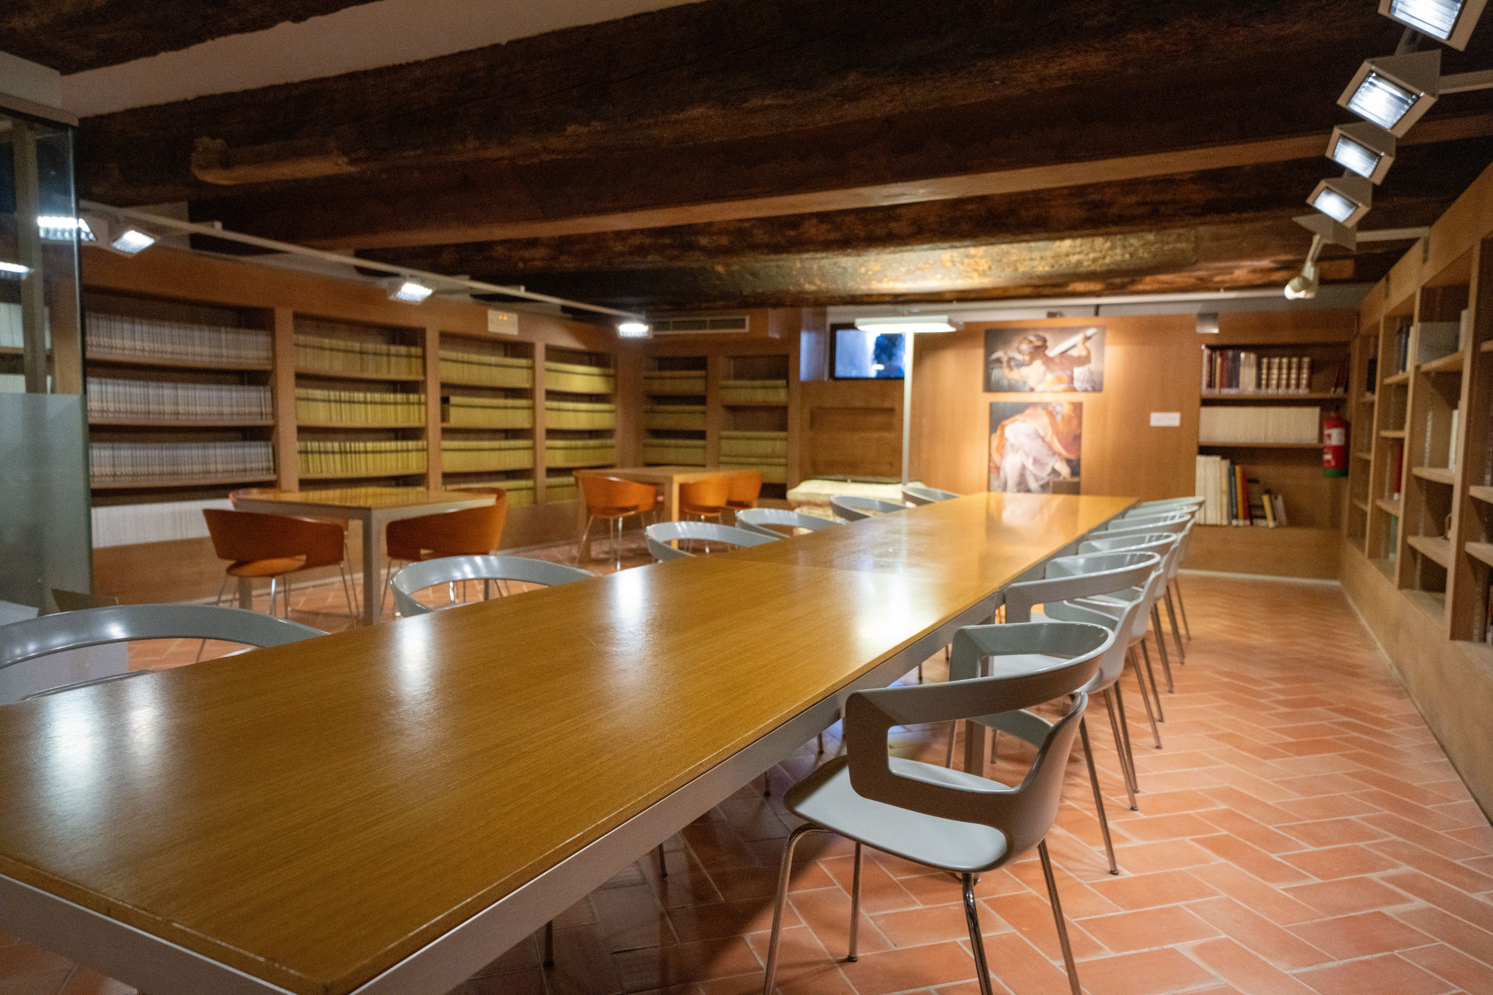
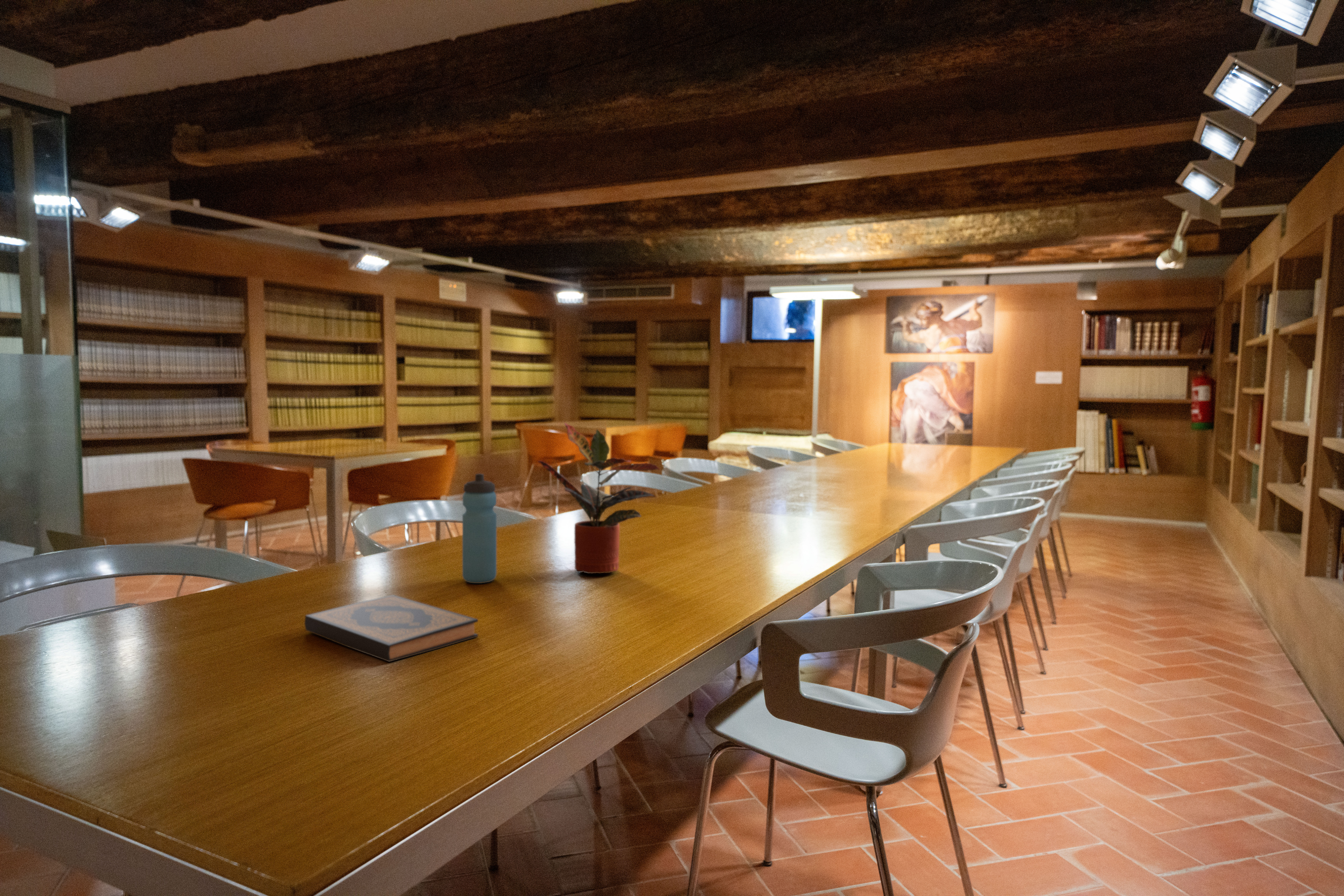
+ potted plant [537,422,660,574]
+ water bottle [462,473,497,584]
+ hardback book [304,594,478,662]
